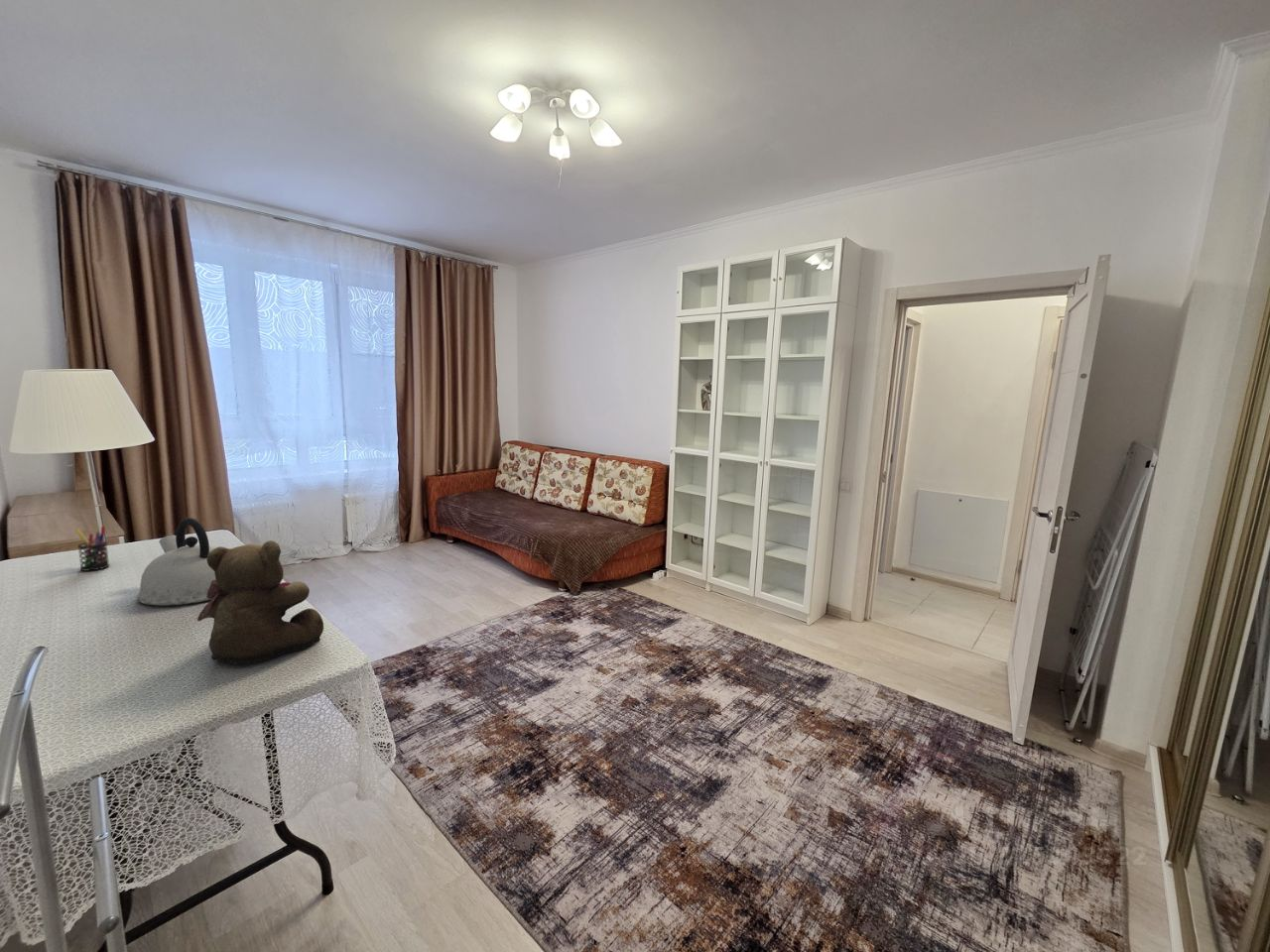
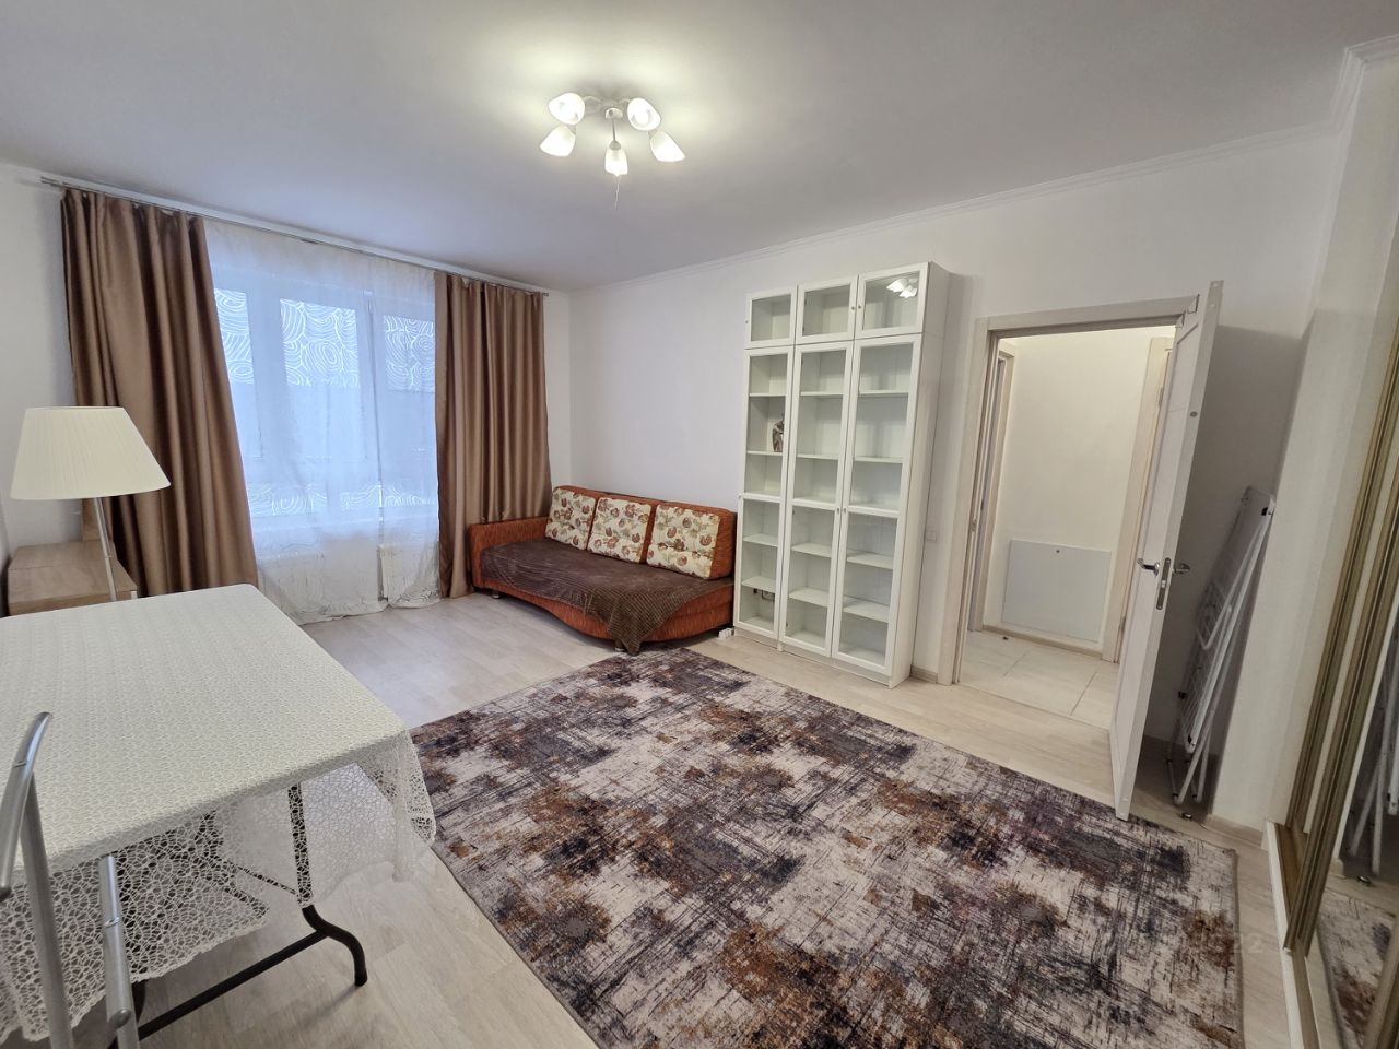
- teddy bear [196,539,324,665]
- pen holder [74,525,110,572]
- kettle [136,517,218,606]
